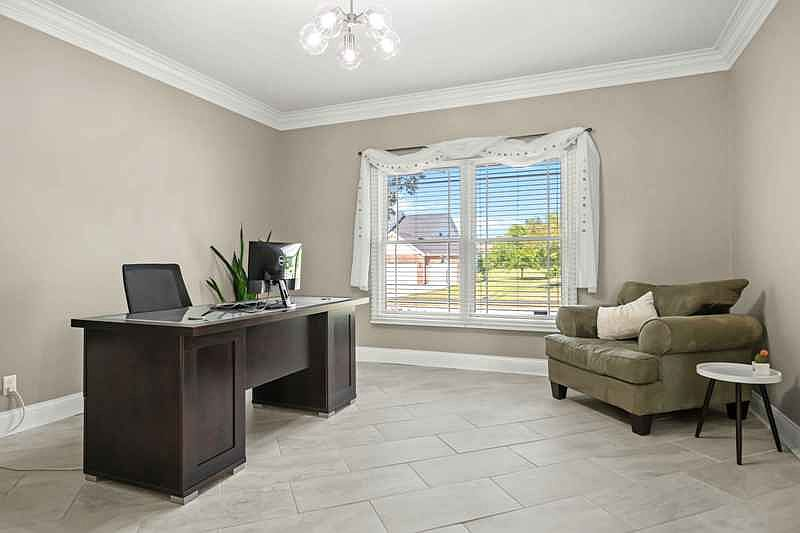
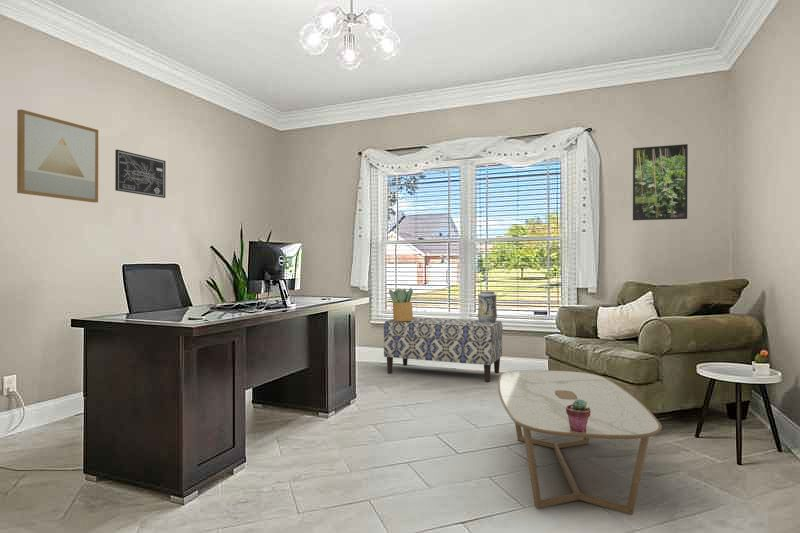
+ potted plant [388,287,414,321]
+ coffee table [497,369,663,516]
+ wall art [16,108,99,204]
+ potted succulent [566,399,591,432]
+ decorative vase [477,290,498,323]
+ wall art [114,149,167,199]
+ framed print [632,143,689,221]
+ bench [383,316,504,383]
